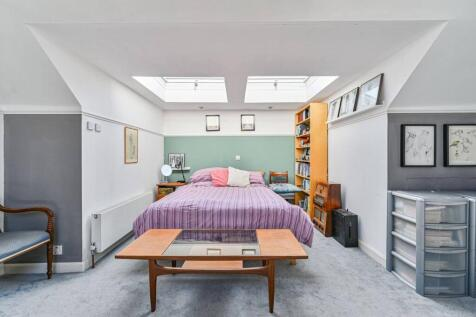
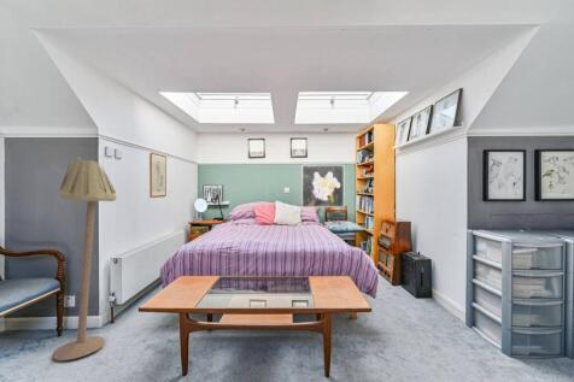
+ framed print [300,164,345,208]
+ floor lamp [52,155,118,362]
